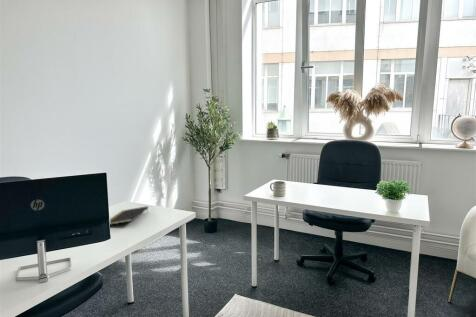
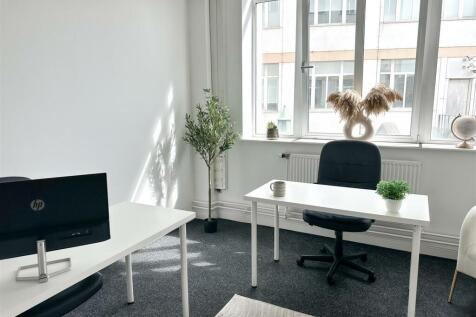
- notepad [109,205,149,226]
